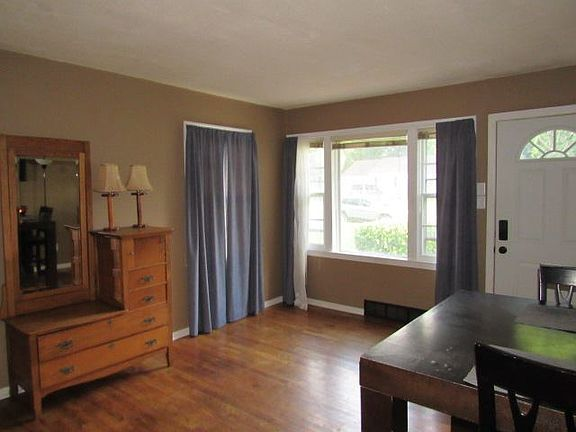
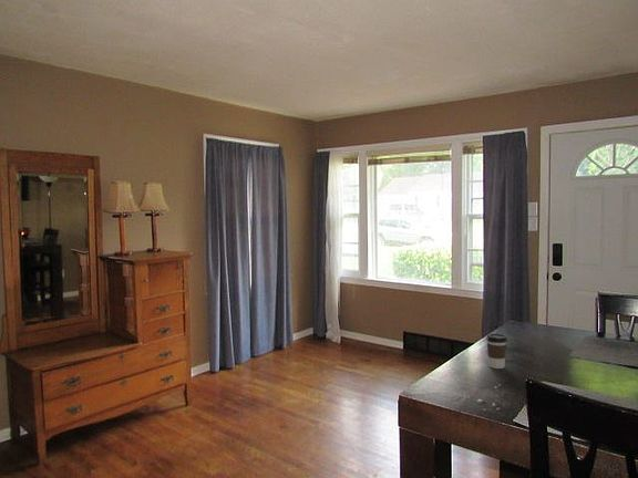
+ coffee cup [485,333,508,370]
